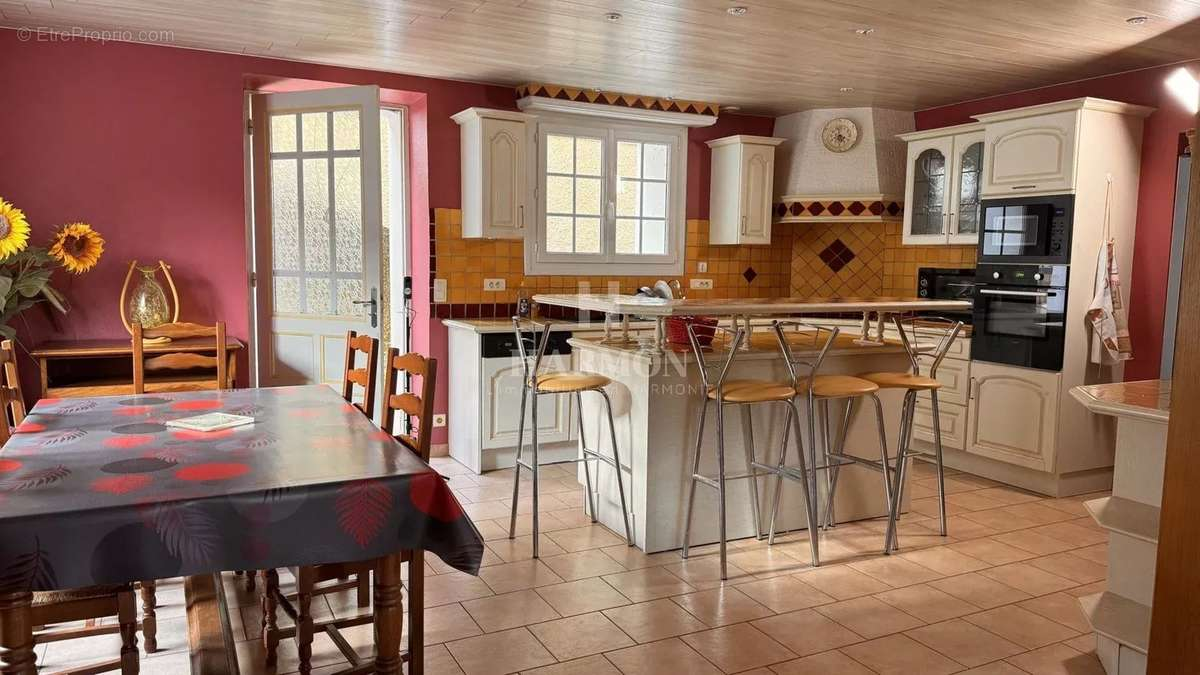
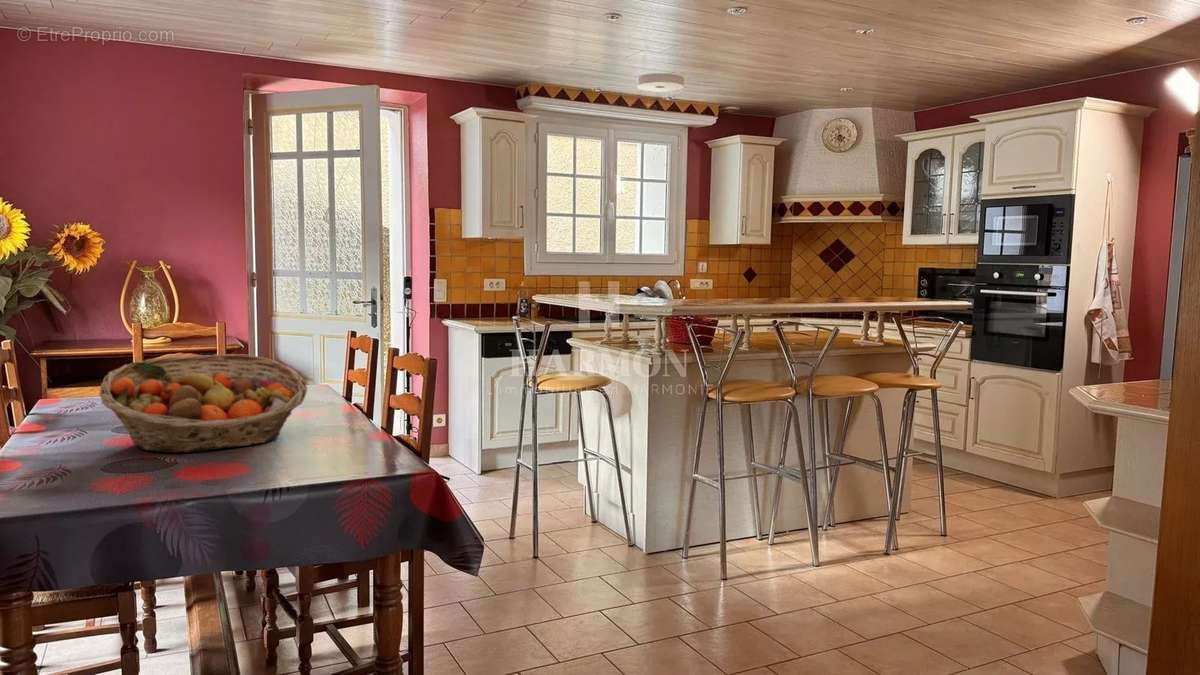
+ smoke detector [636,72,685,92]
+ fruit basket [98,353,308,454]
